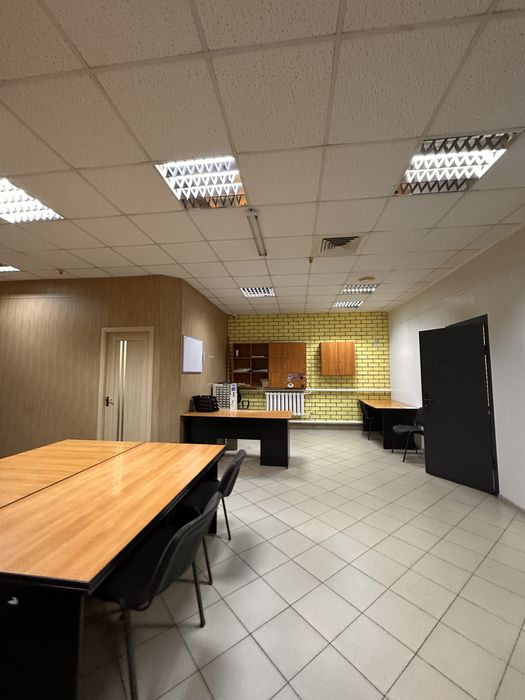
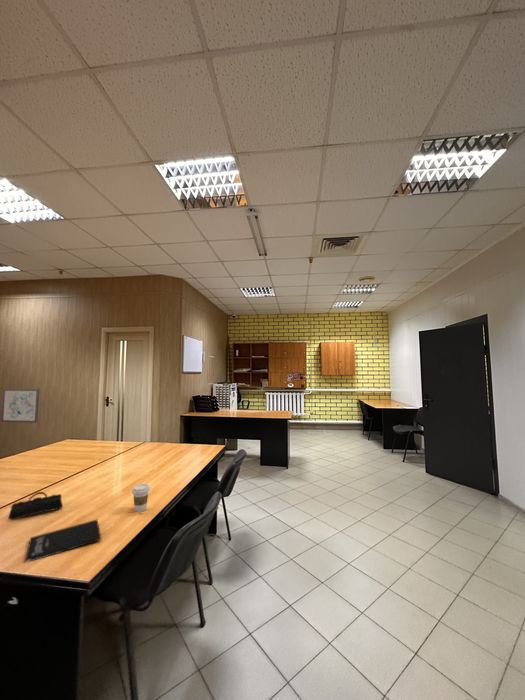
+ pencil case [7,491,64,521]
+ notebook [24,519,102,564]
+ wall art [0,388,40,424]
+ coffee cup [131,483,151,513]
